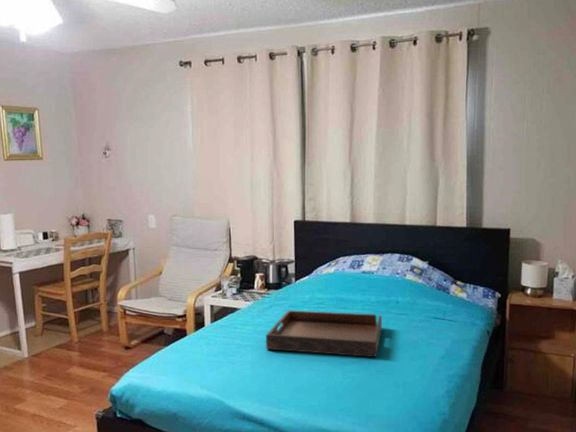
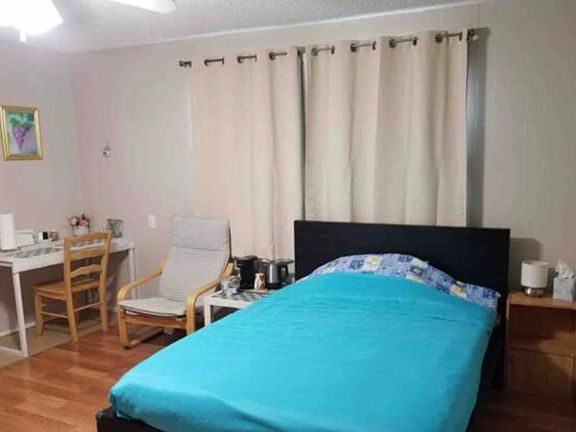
- serving tray [265,309,383,358]
